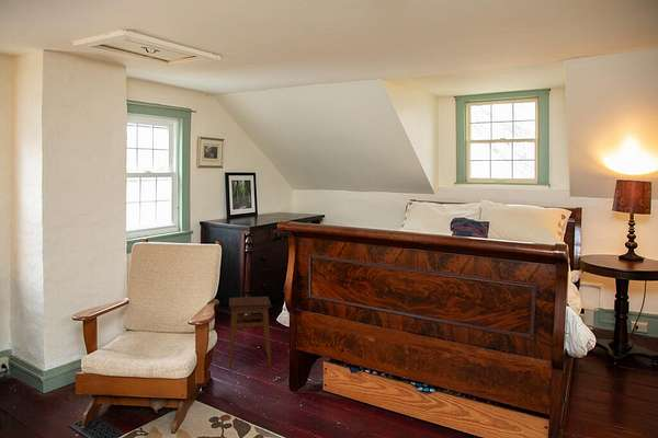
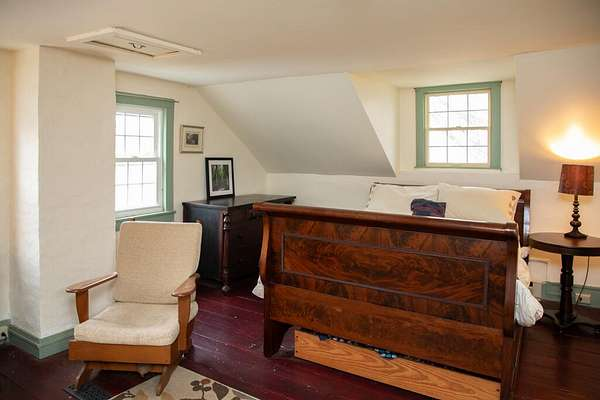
- stool [228,296,272,369]
